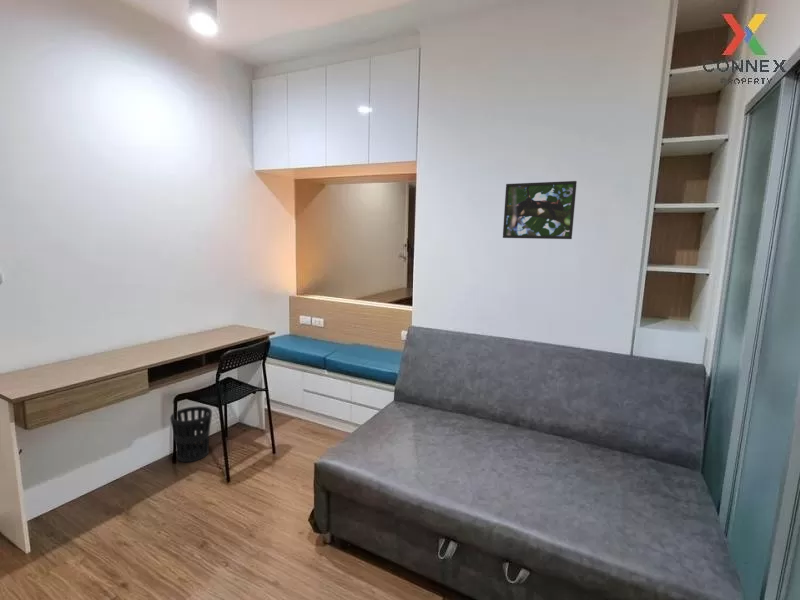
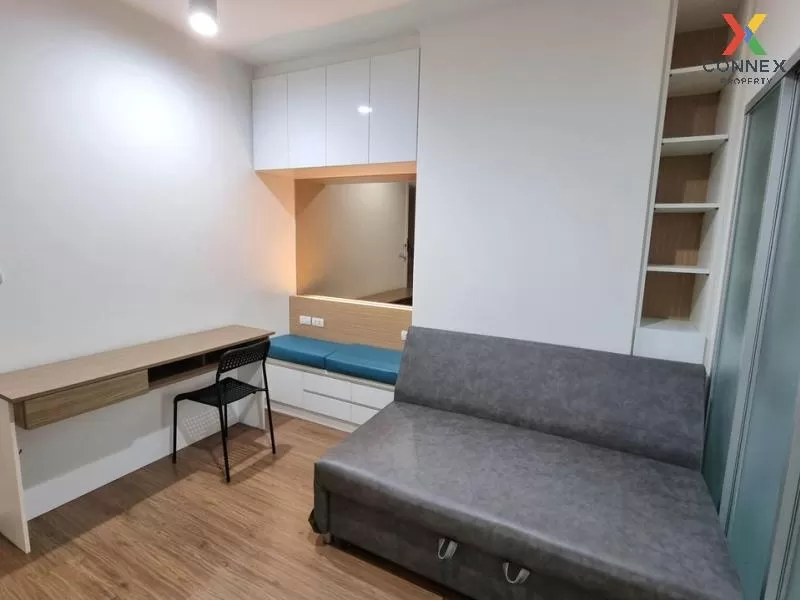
- wastebasket [169,405,213,463]
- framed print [502,180,578,240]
